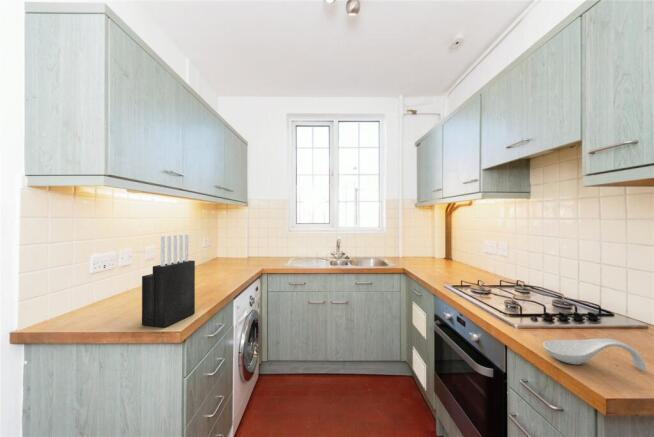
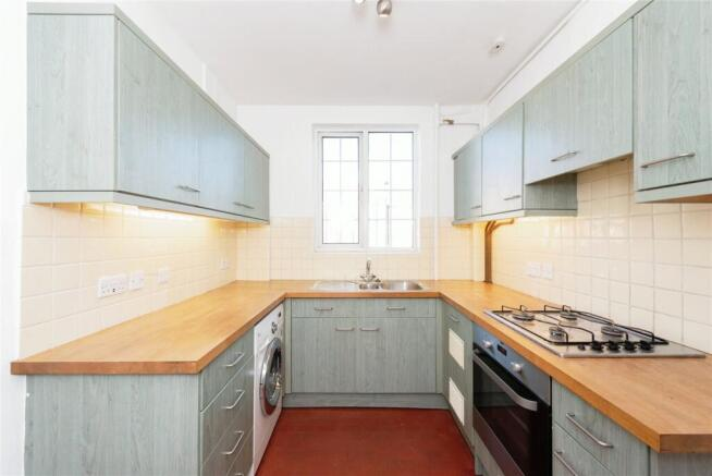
- spoon rest [542,338,647,372]
- knife block [141,233,196,329]
